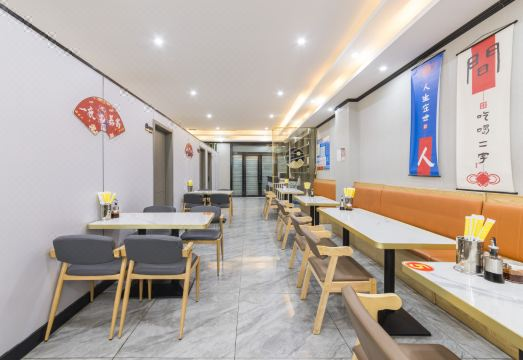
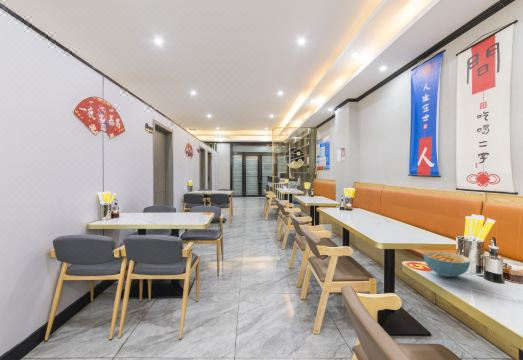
+ cereal bowl [422,250,471,278]
